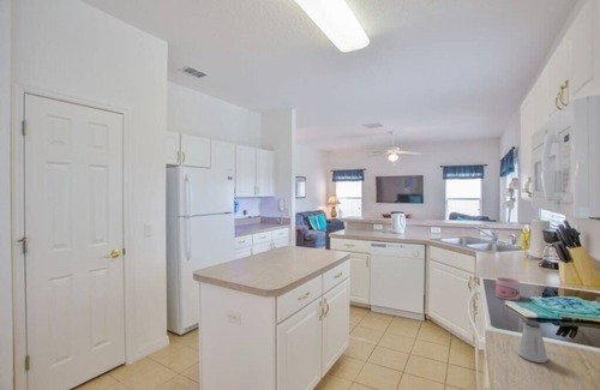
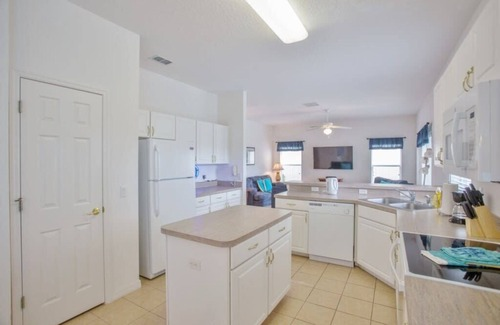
- mug [494,276,521,301]
- saltshaker [516,319,548,364]
